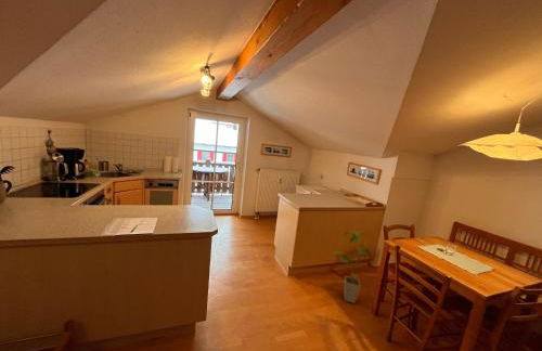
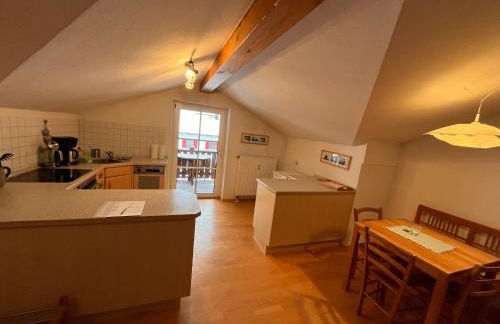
- house plant [332,230,374,304]
